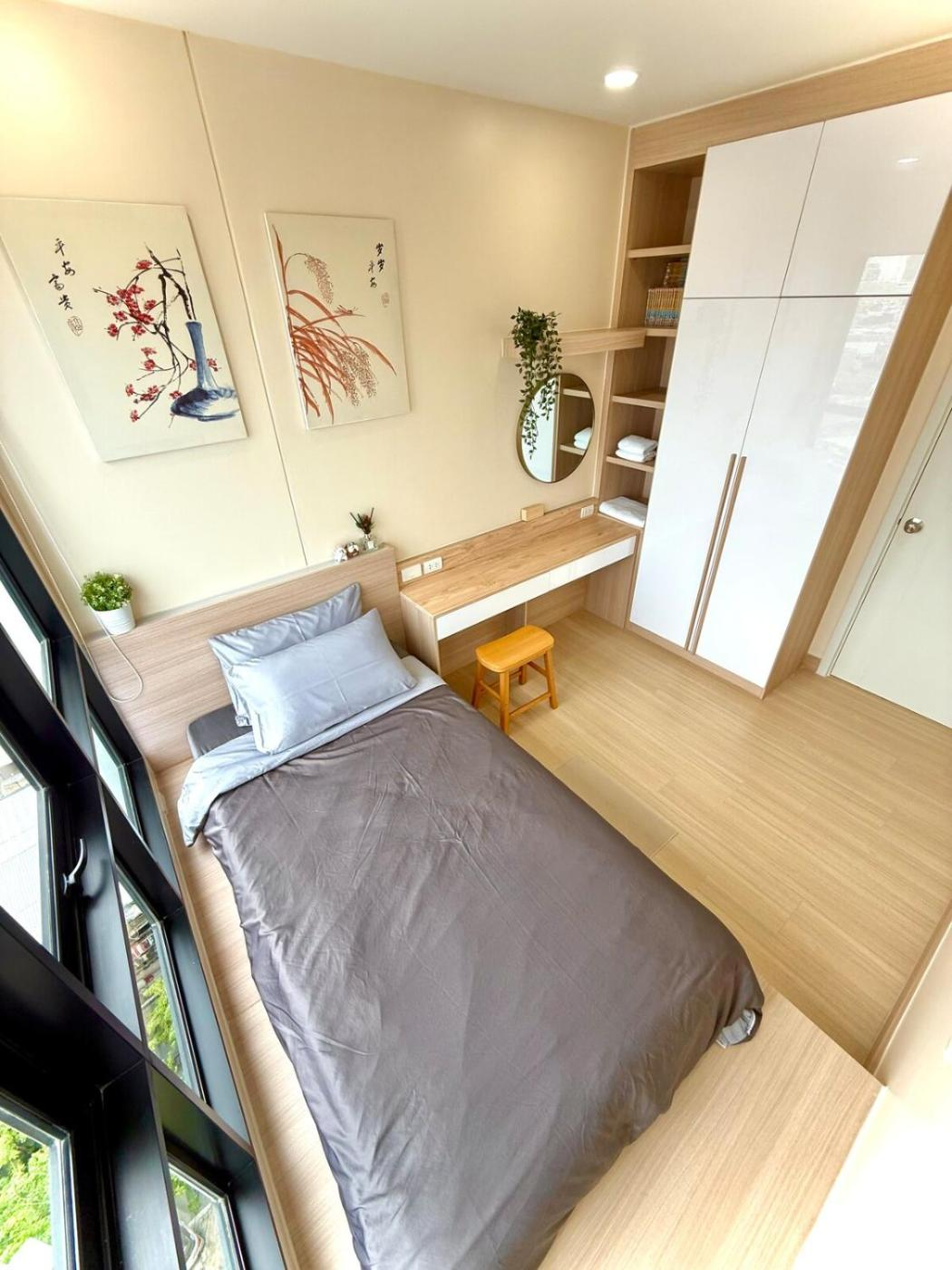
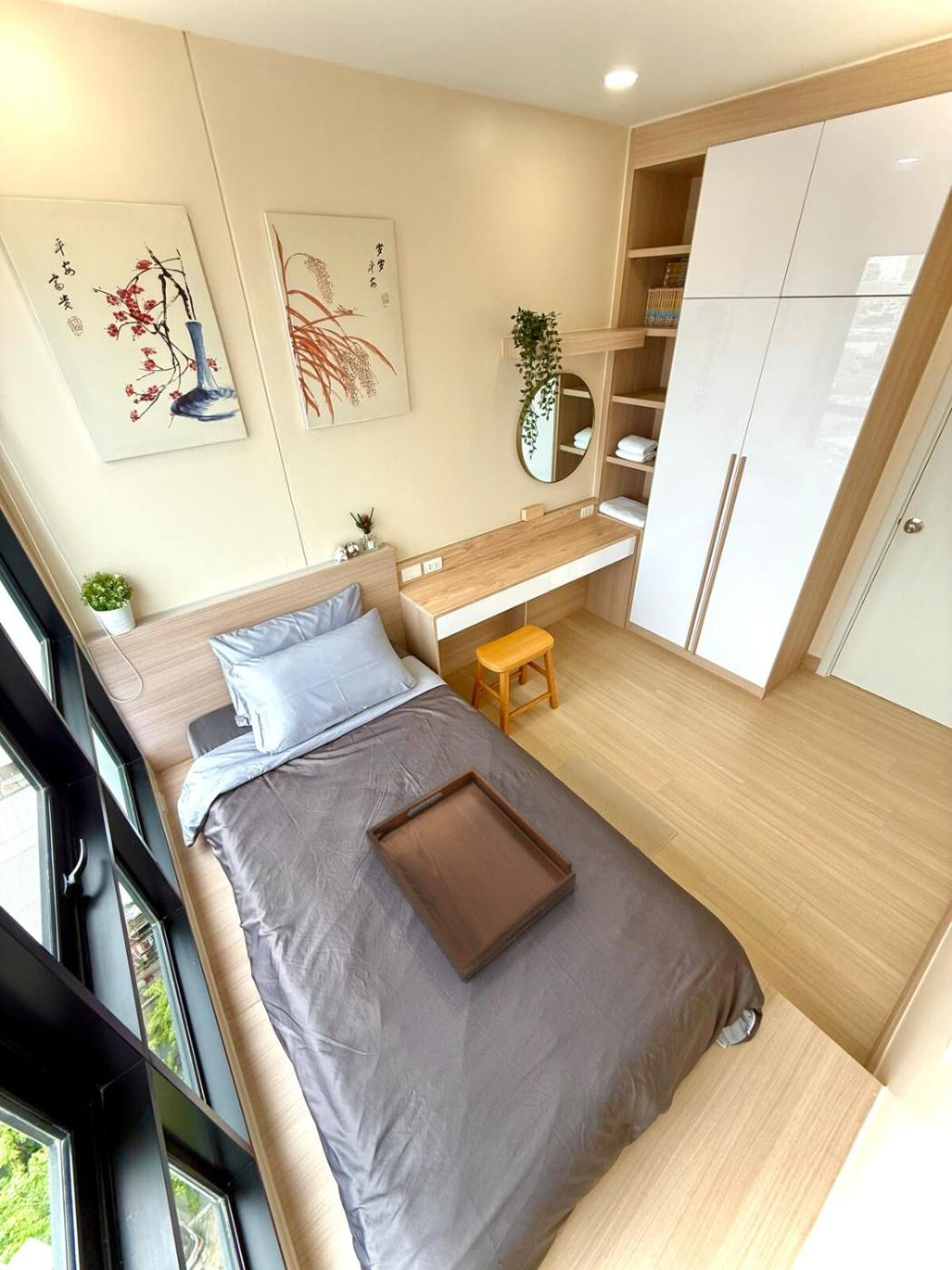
+ serving tray [364,766,577,983]
